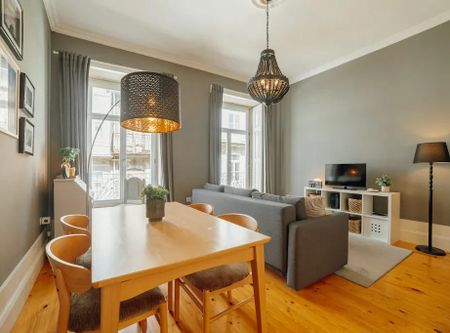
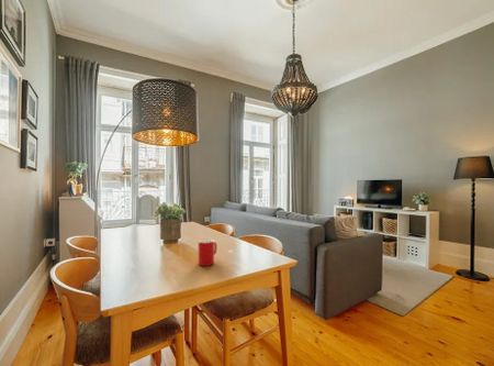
+ cup [198,239,218,267]
